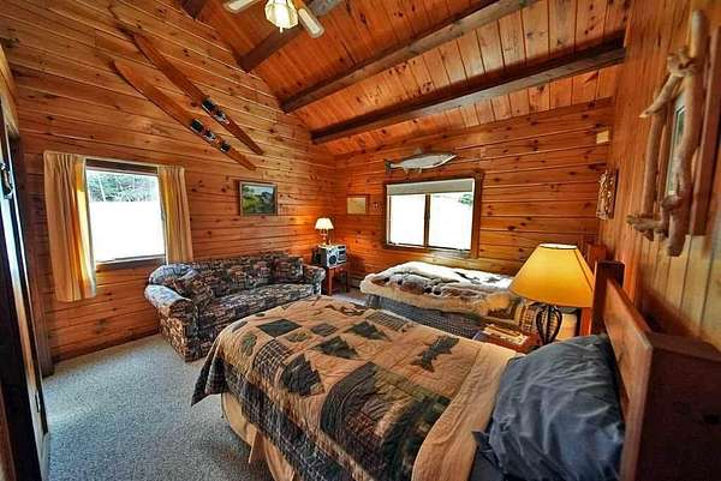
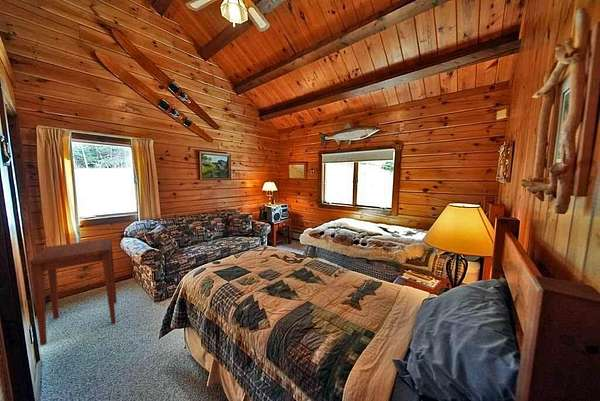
+ side table [29,238,118,347]
